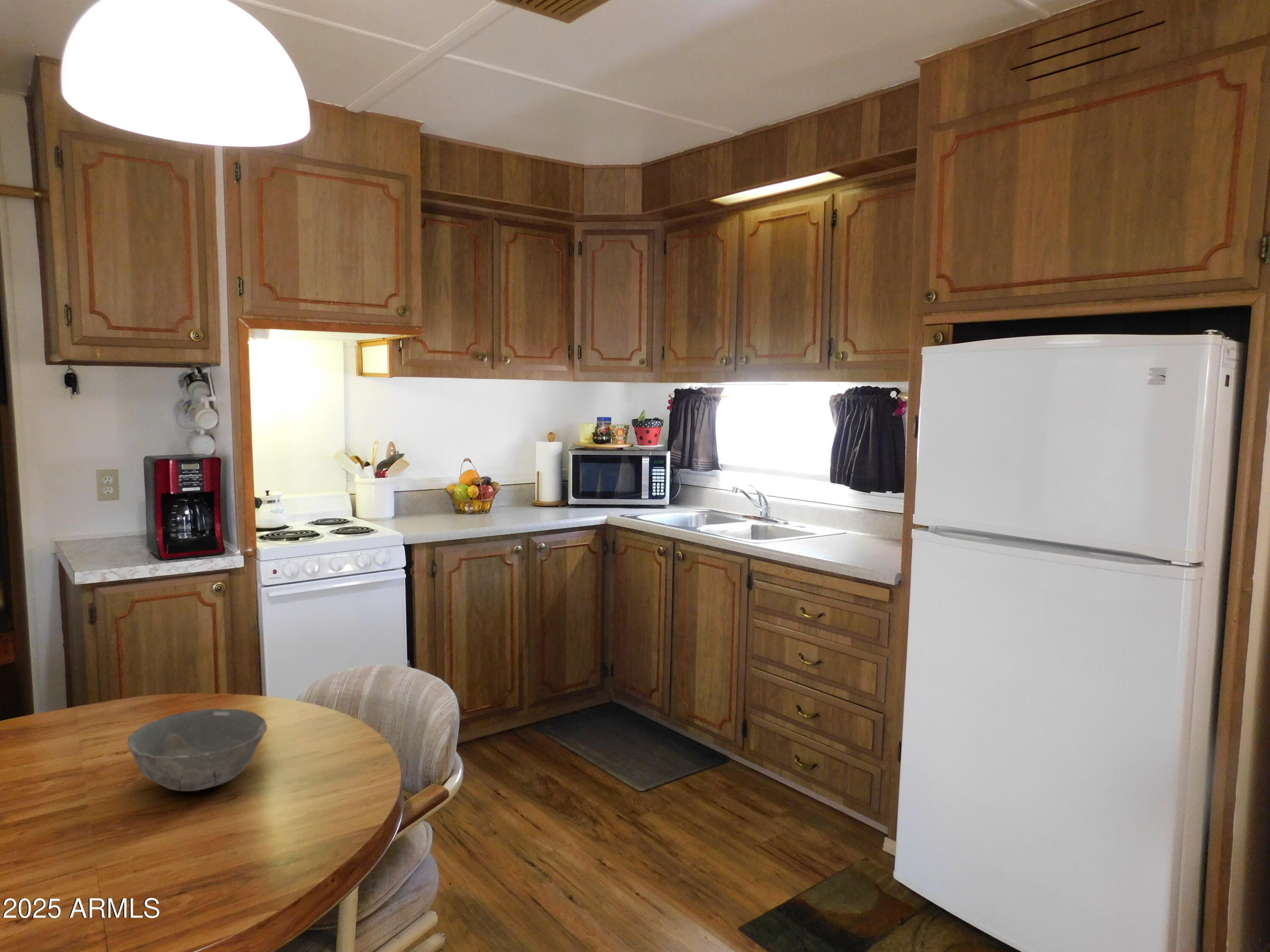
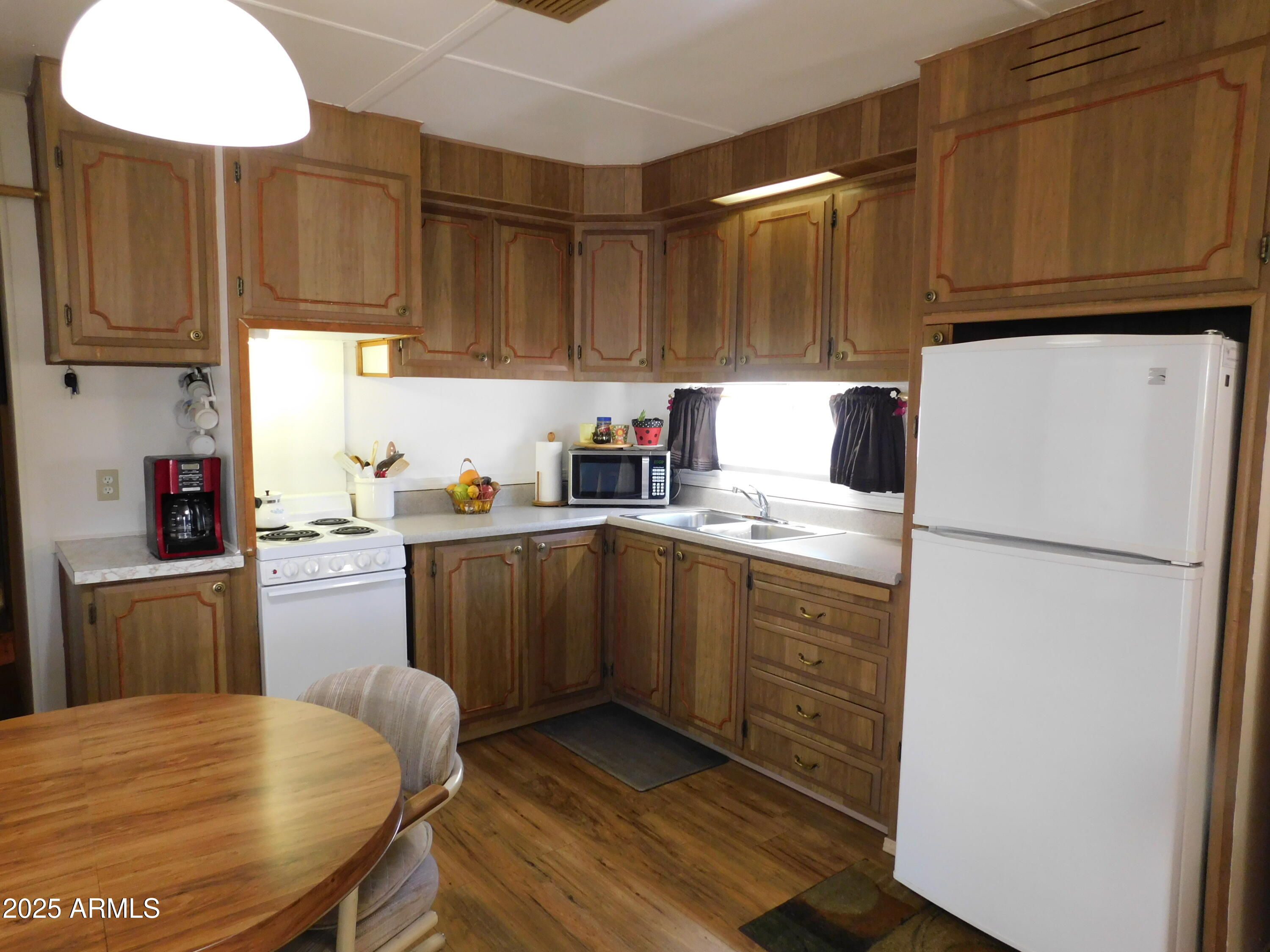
- bowl [127,708,268,792]
